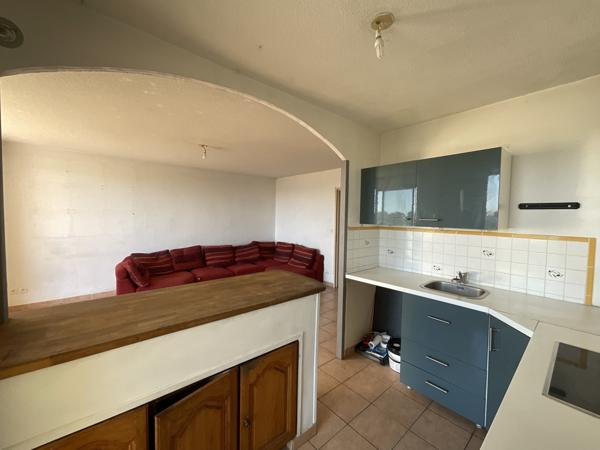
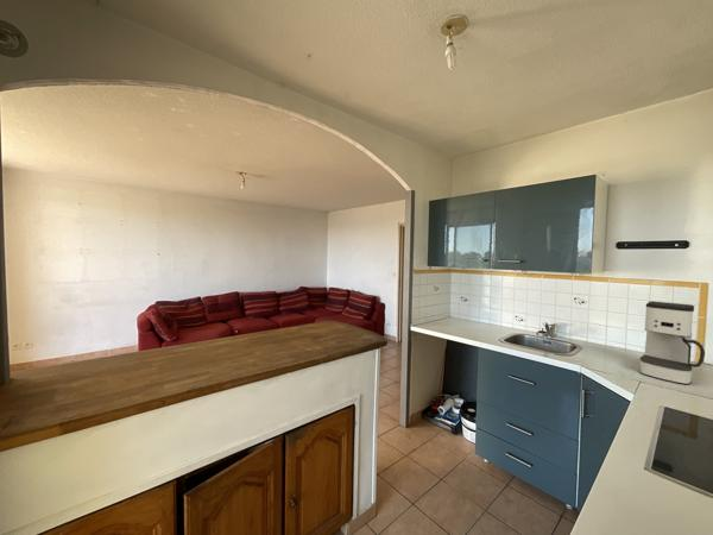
+ coffee maker [638,300,706,386]
